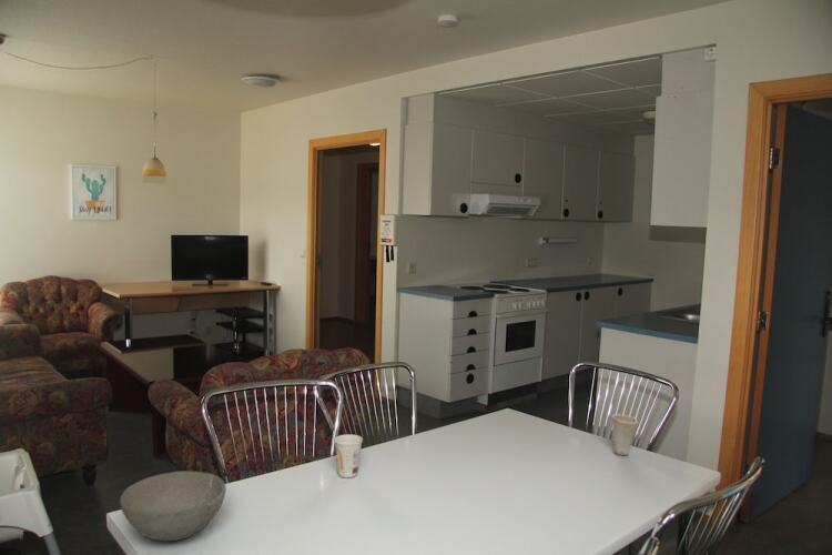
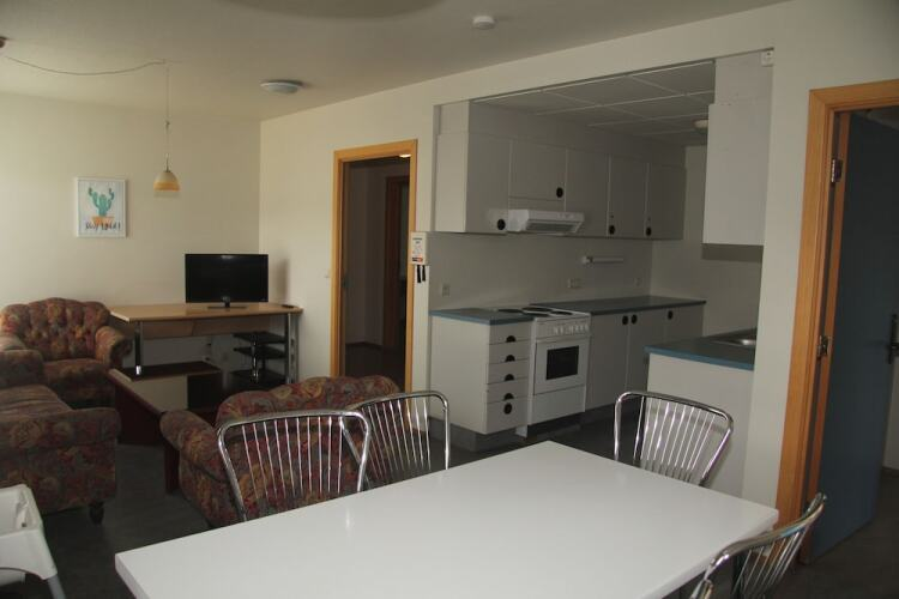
- cup [333,433,364,478]
- cup [611,413,639,456]
- bowl [119,470,227,542]
